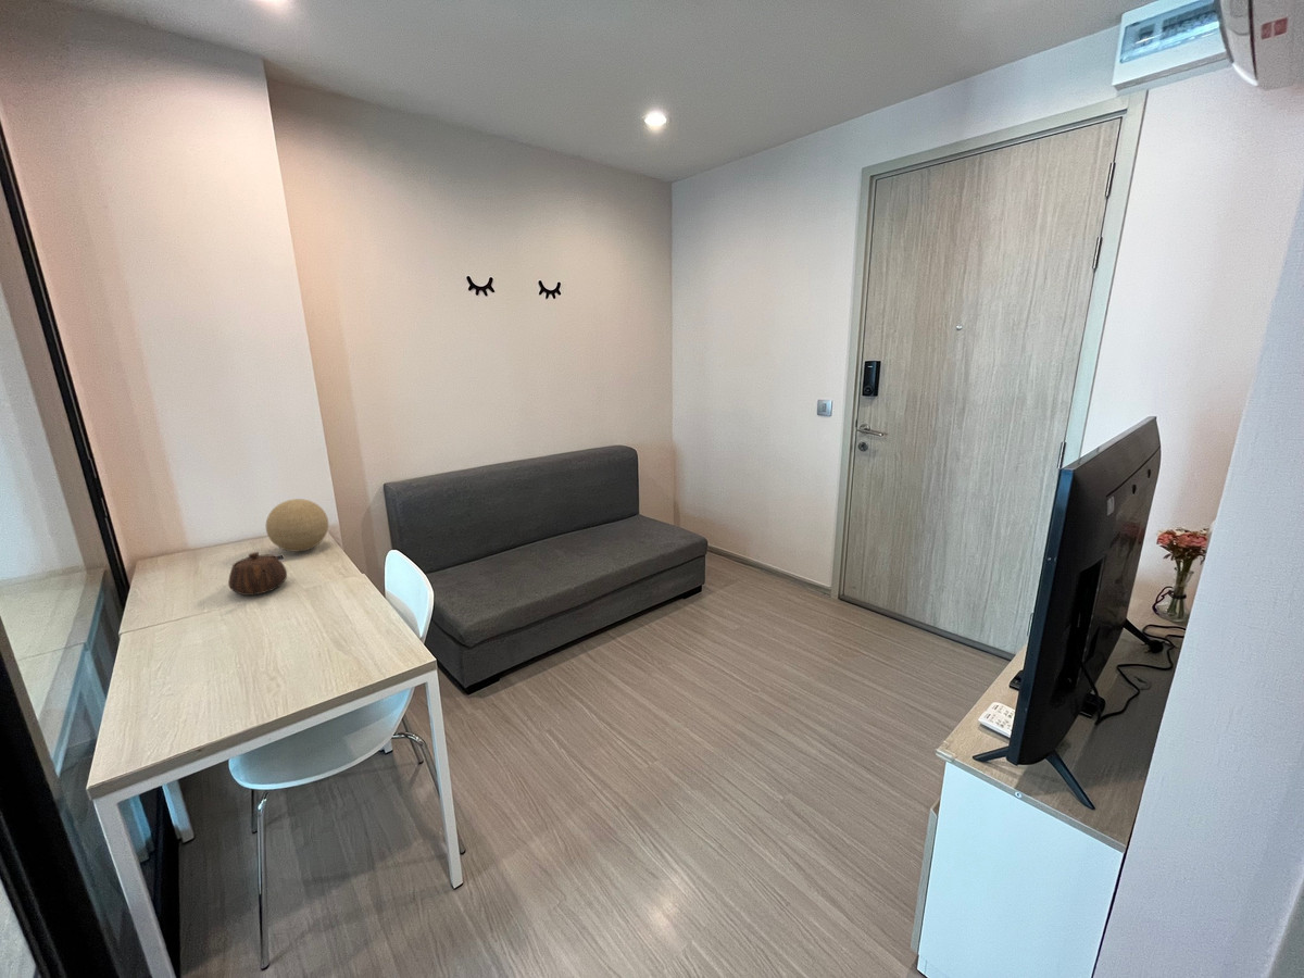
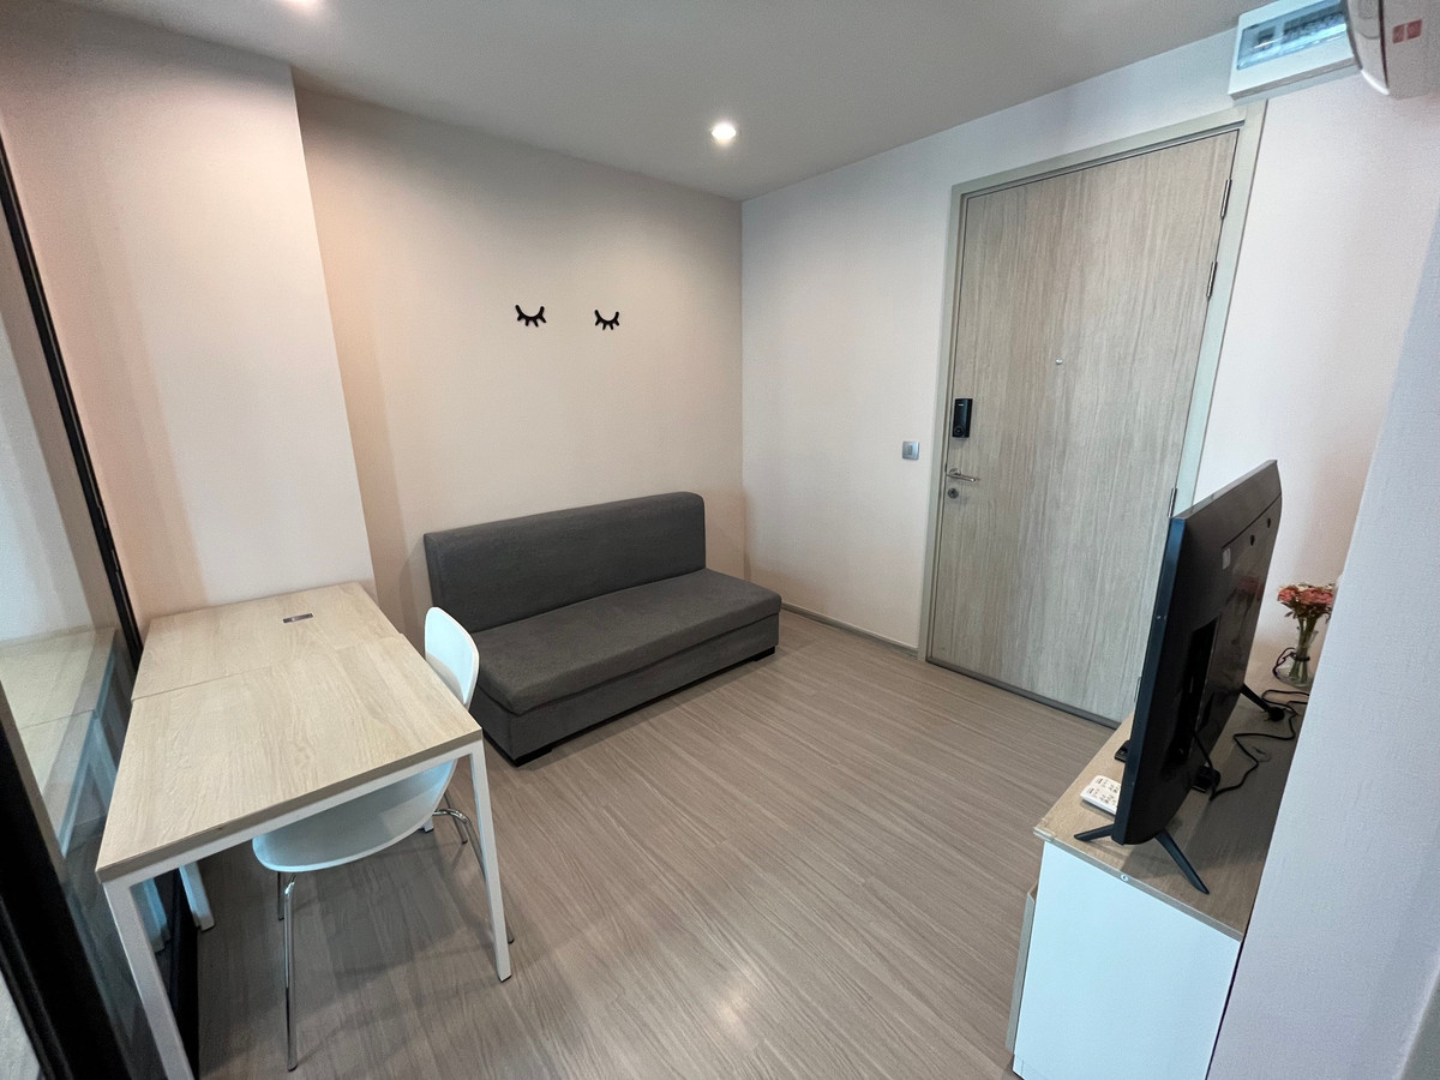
- teapot [227,551,288,597]
- decorative ball [265,498,329,553]
